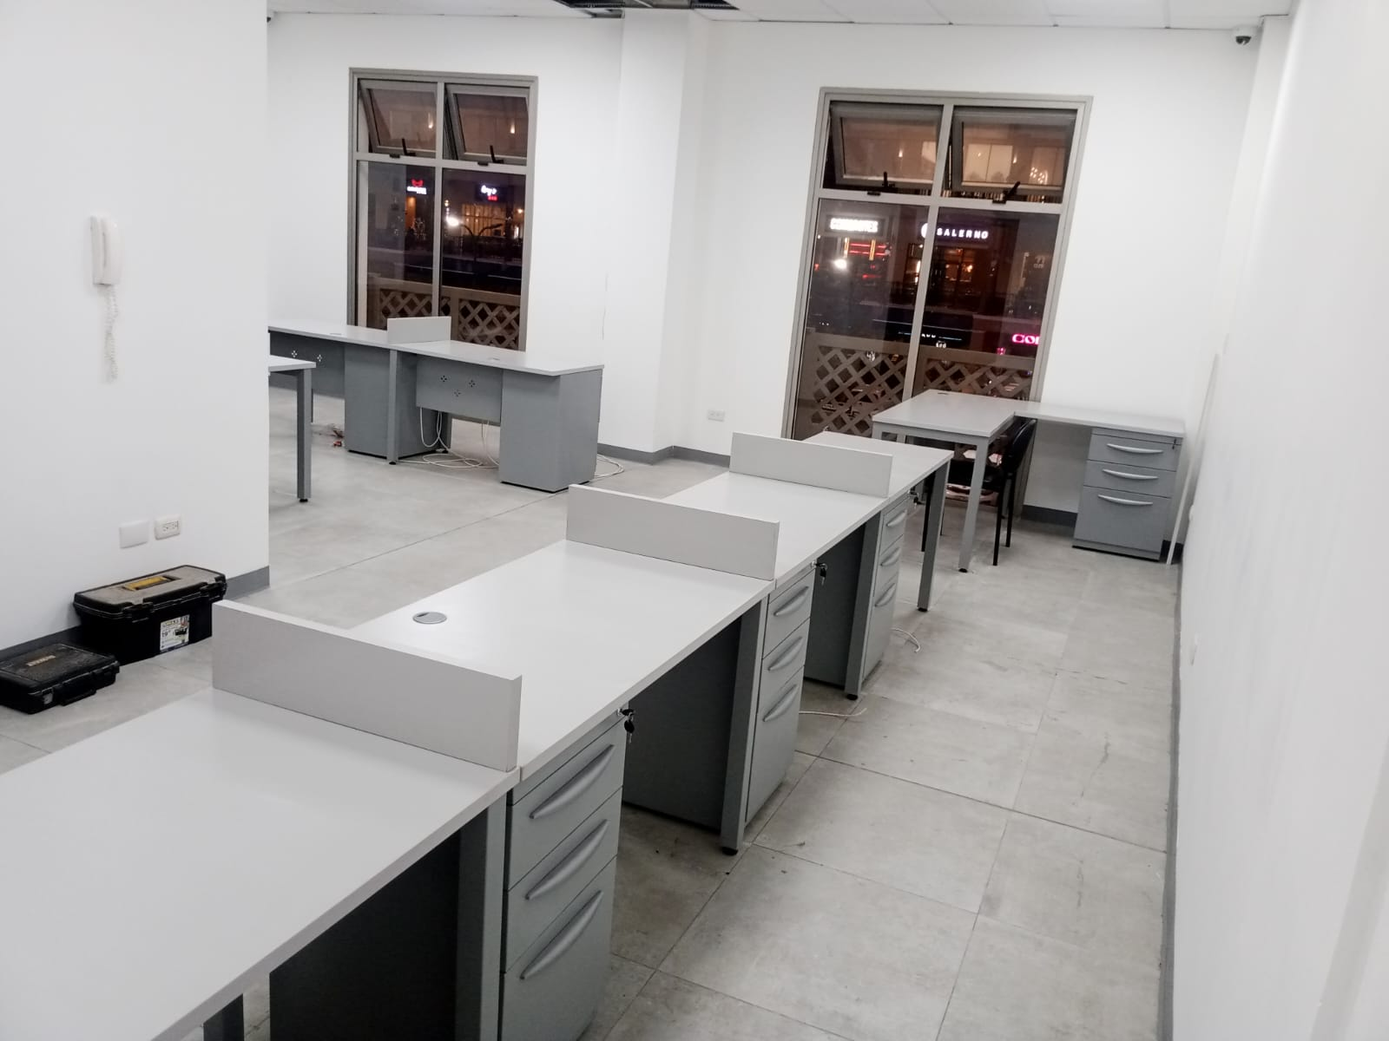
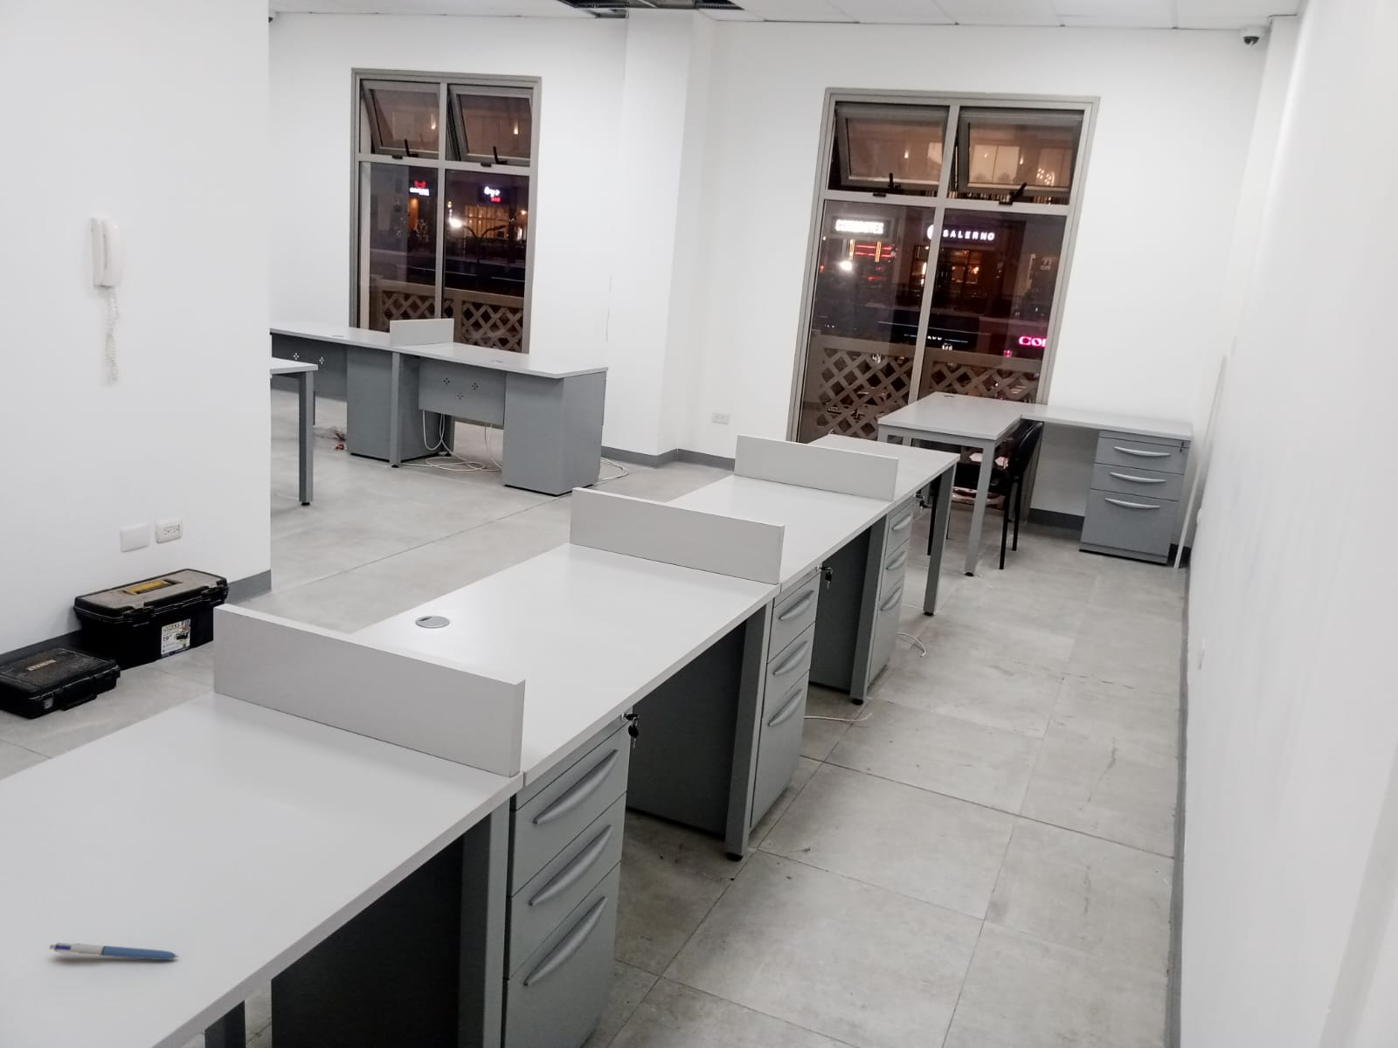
+ pen [48,942,179,961]
